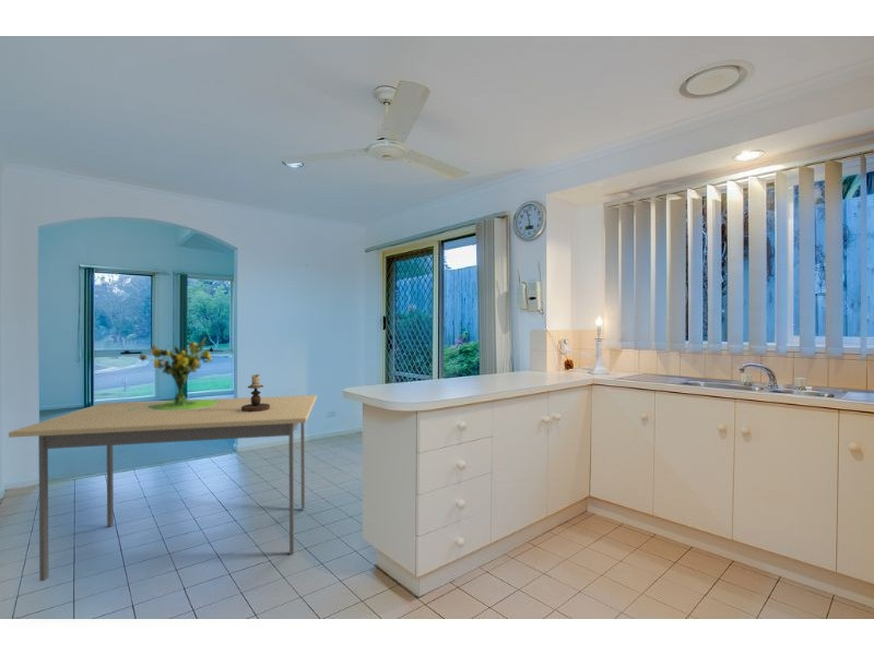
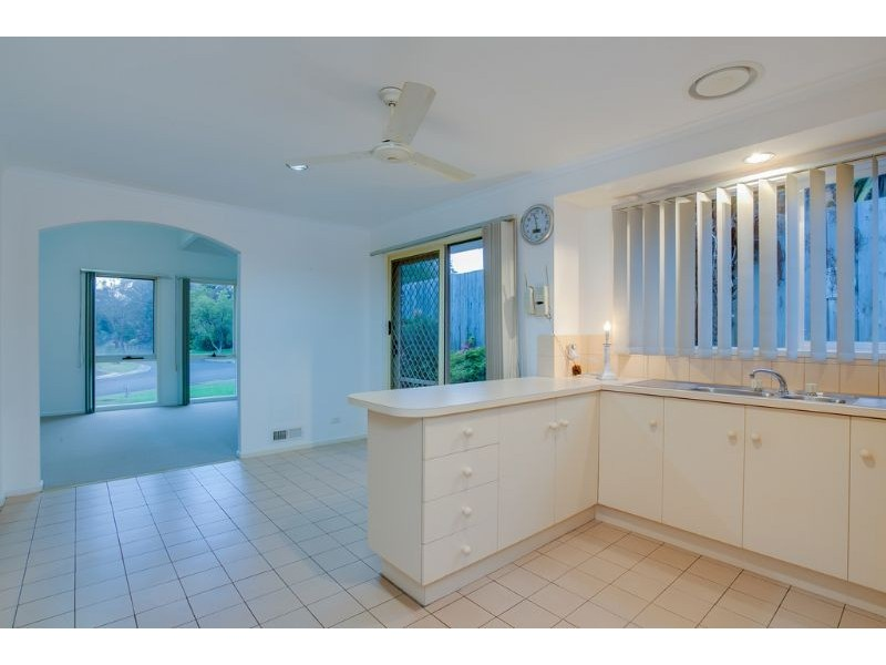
- dining table [8,394,318,582]
- bouquet [130,336,218,410]
- candlestick [241,373,270,413]
